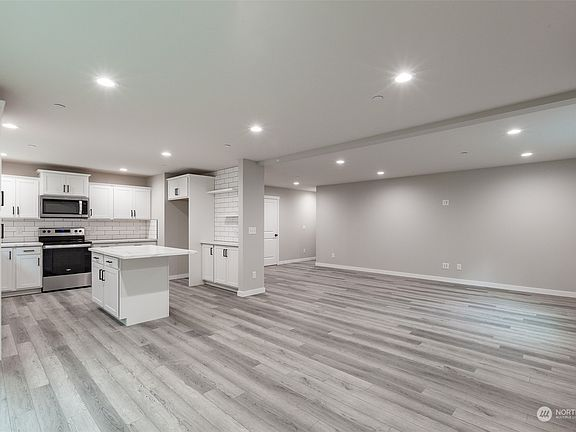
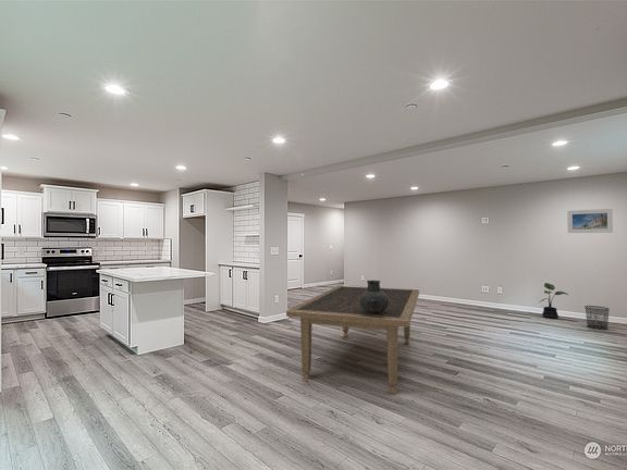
+ potted plant [538,282,569,320]
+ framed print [566,208,614,234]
+ waste bin [583,305,611,331]
+ ceramic pot [359,280,389,313]
+ dining table [285,285,420,395]
